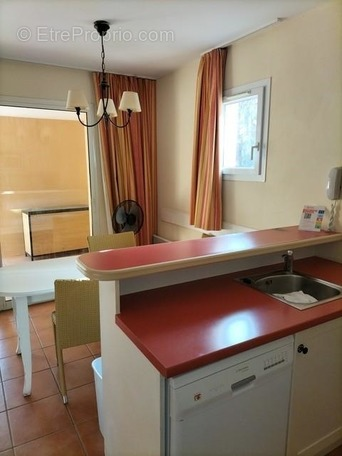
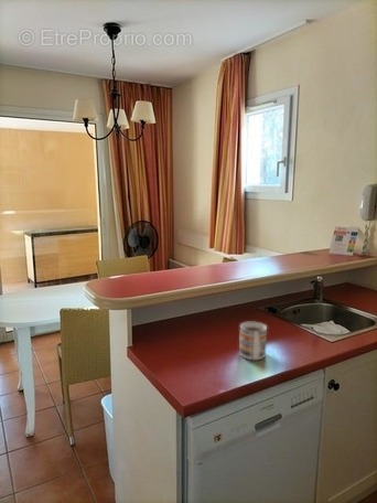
+ mug [238,321,268,362]
